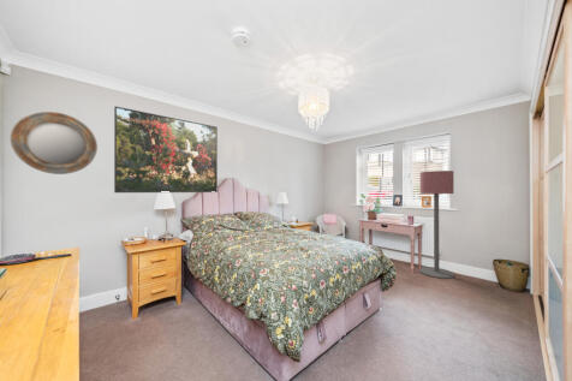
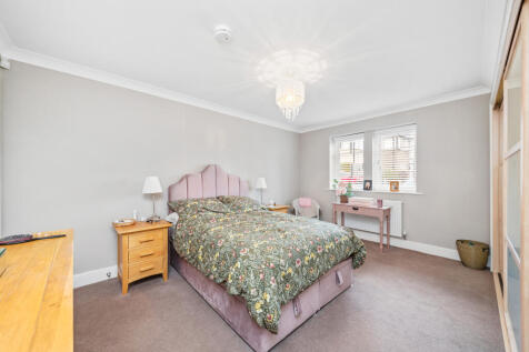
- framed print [113,106,219,194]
- home mirror [10,111,99,175]
- floor lamp [418,169,455,280]
